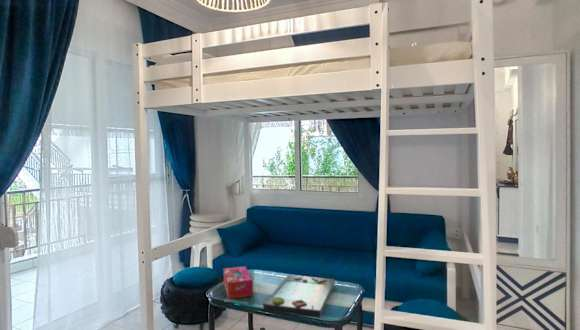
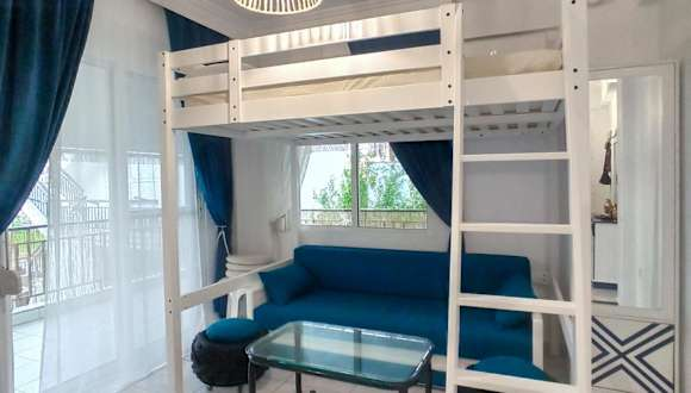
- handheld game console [262,274,336,319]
- tissue box [223,265,254,300]
